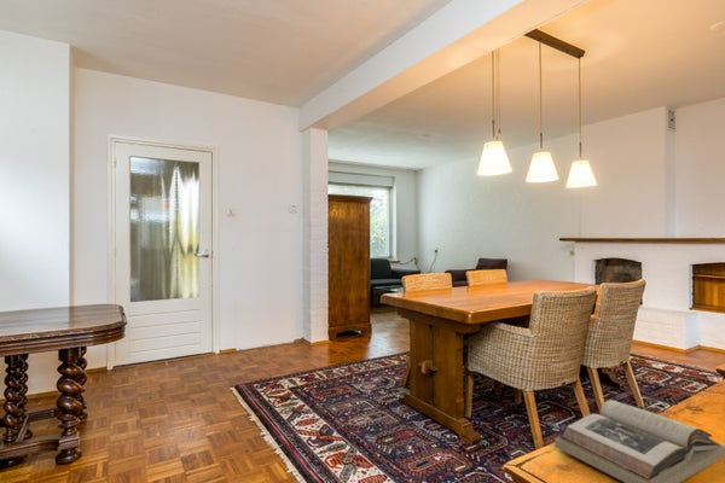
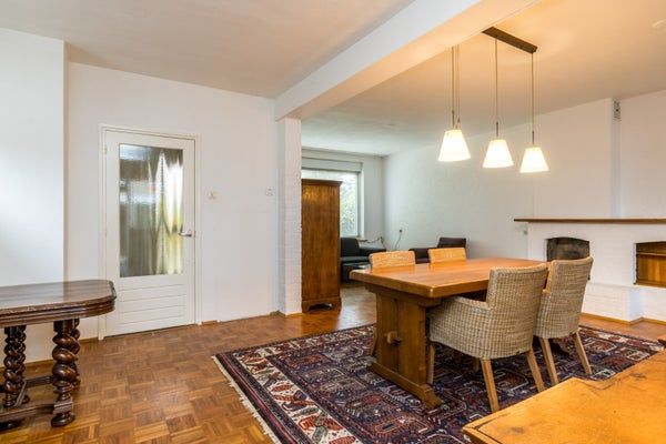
- book [553,398,725,483]
